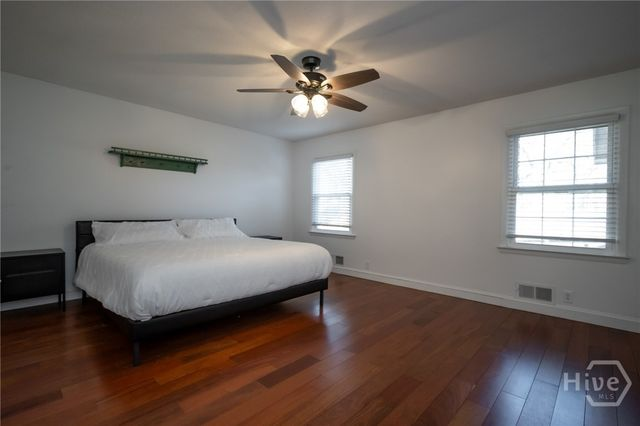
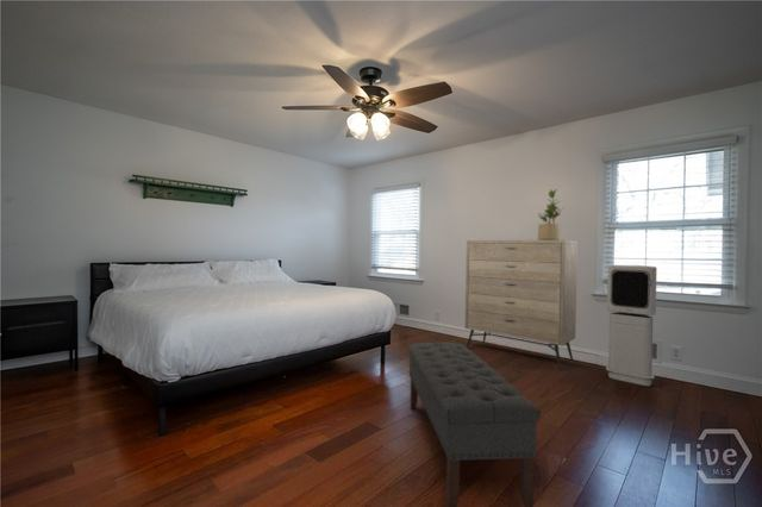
+ bench [407,342,542,507]
+ dresser [464,238,579,371]
+ potted plant [536,188,566,240]
+ air purifier [605,264,658,387]
